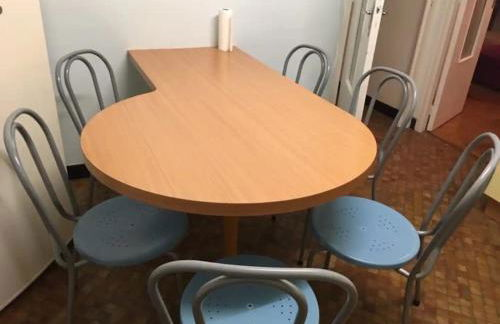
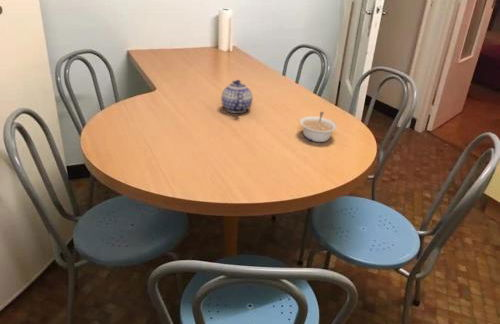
+ legume [299,111,338,143]
+ teapot [220,79,253,114]
